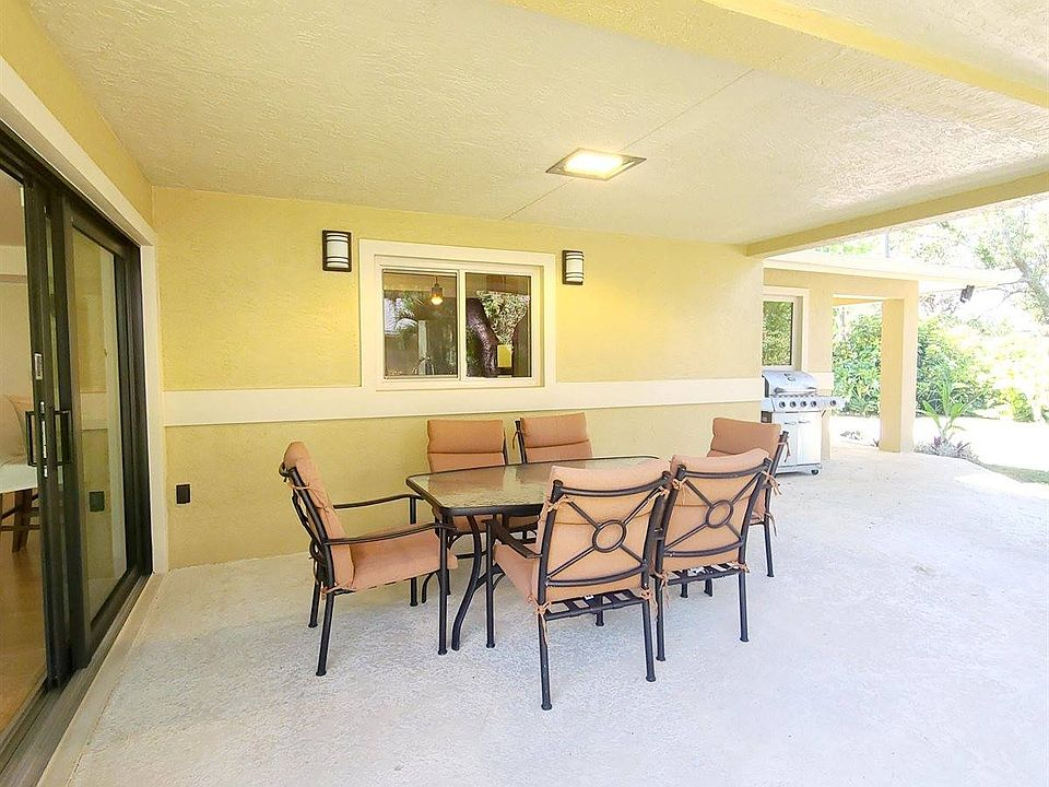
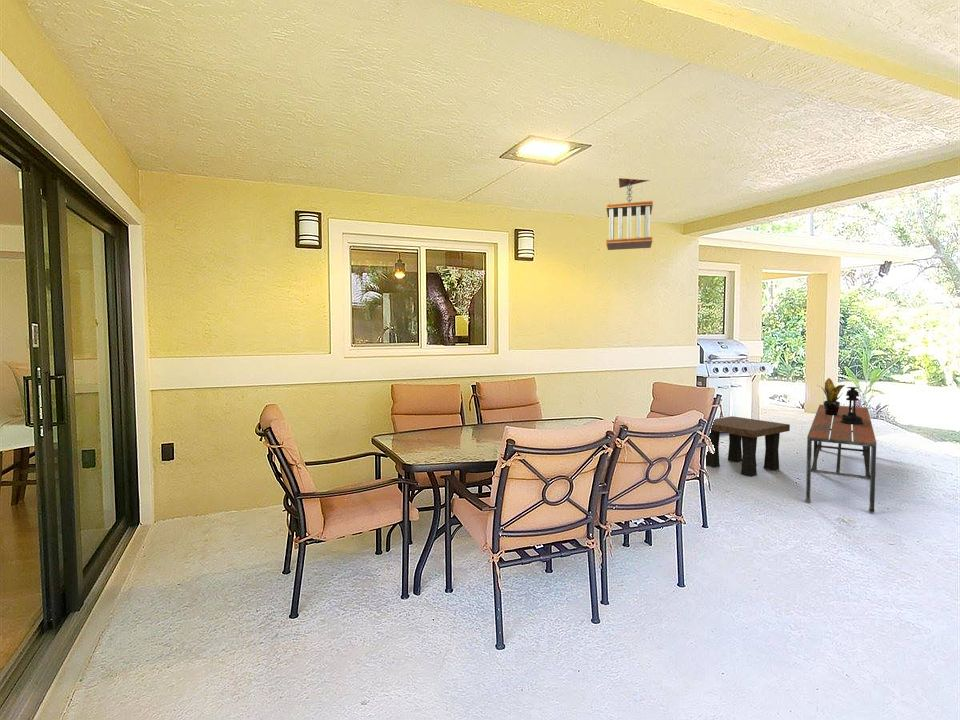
+ potted plant [816,377,846,416]
+ lantern [841,386,863,425]
+ bench [804,404,878,514]
+ wind chime [605,177,654,251]
+ side table [705,415,791,477]
